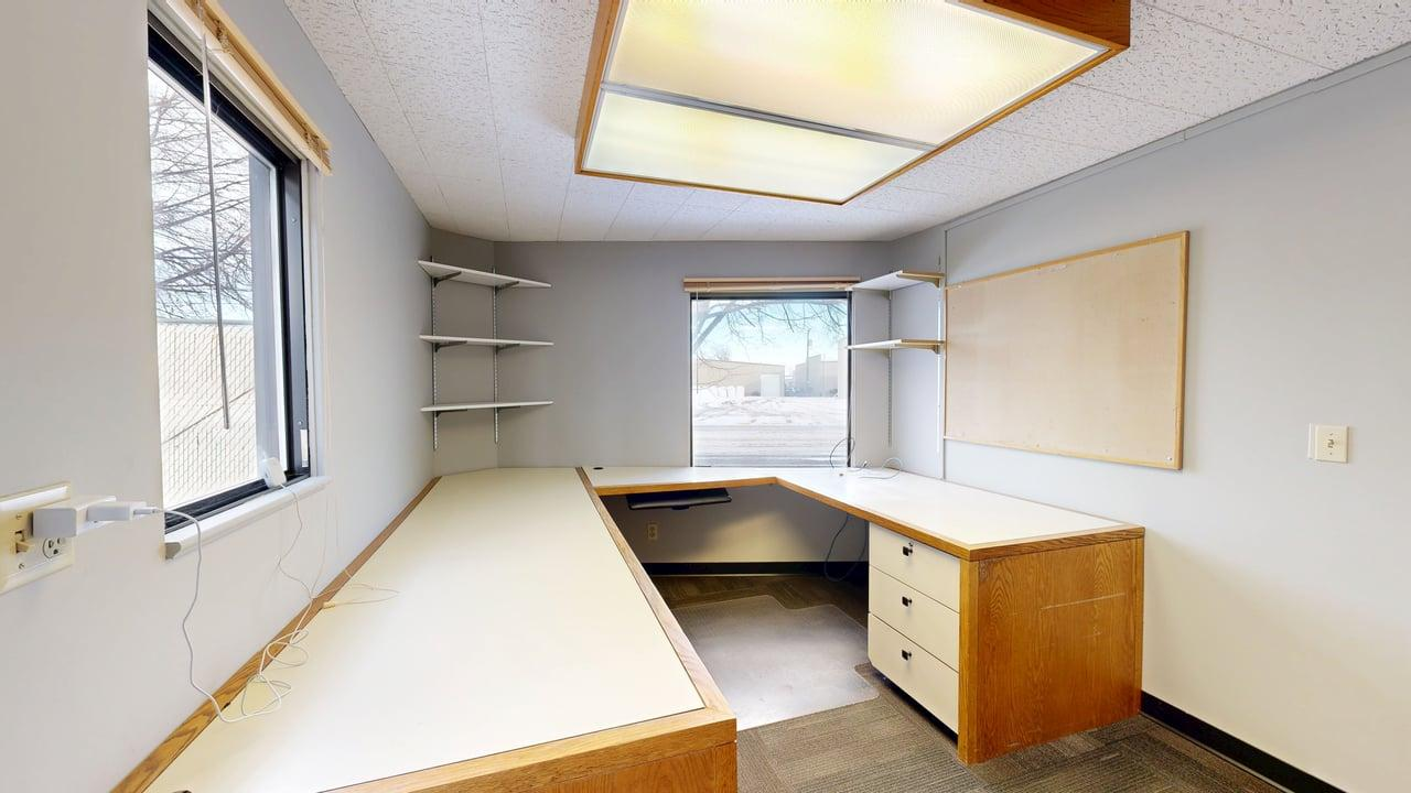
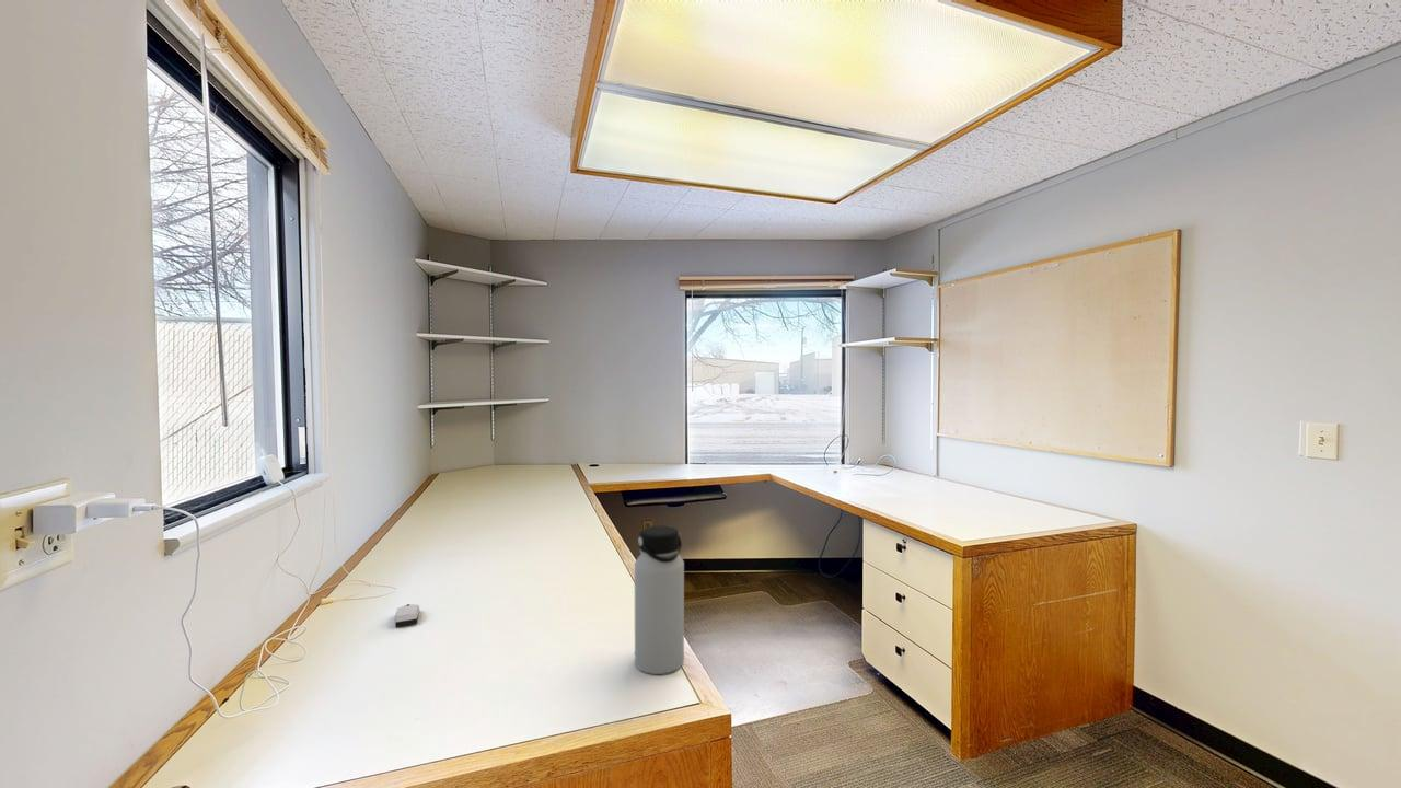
+ computer mouse [394,603,420,628]
+ water bottle [634,524,685,675]
